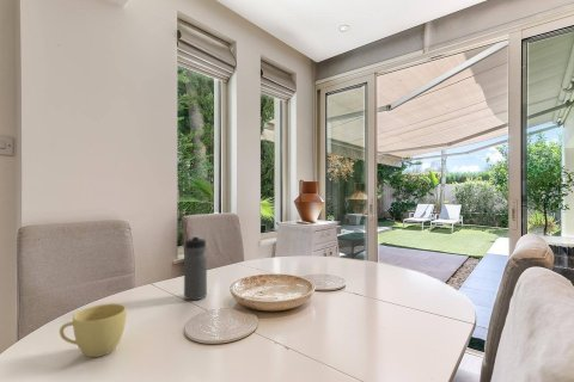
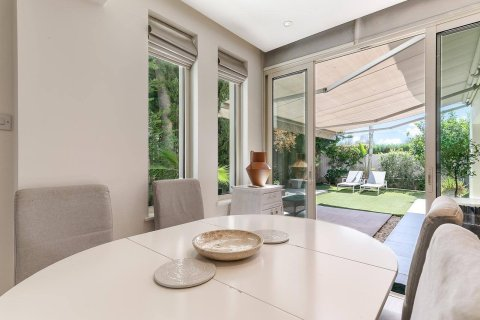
- water bottle [183,234,208,301]
- cup [59,302,128,358]
